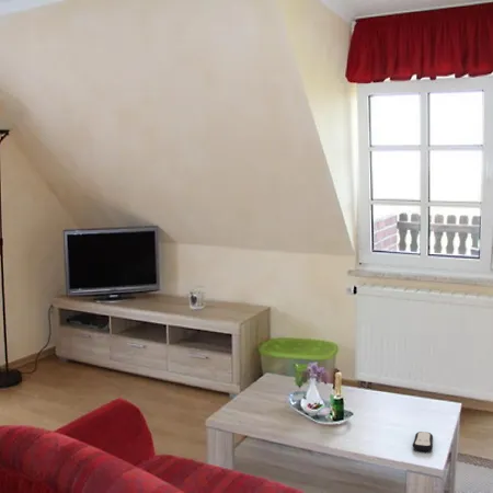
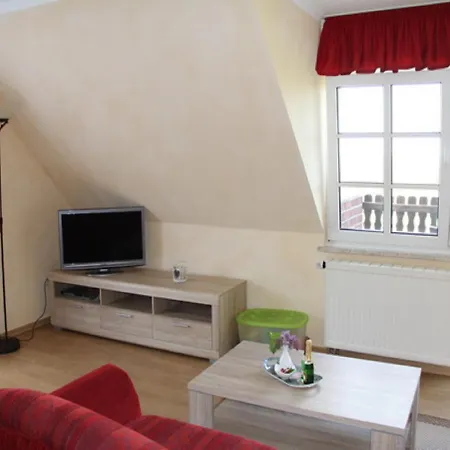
- remote control [412,431,434,451]
